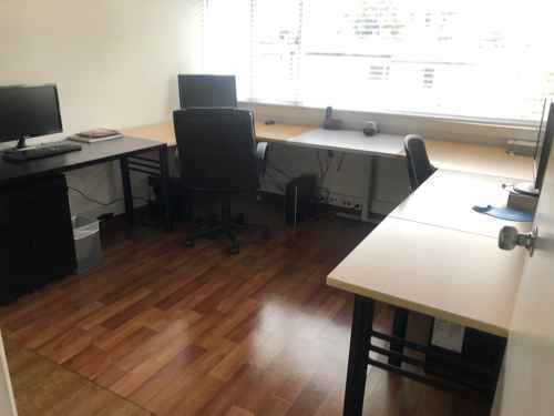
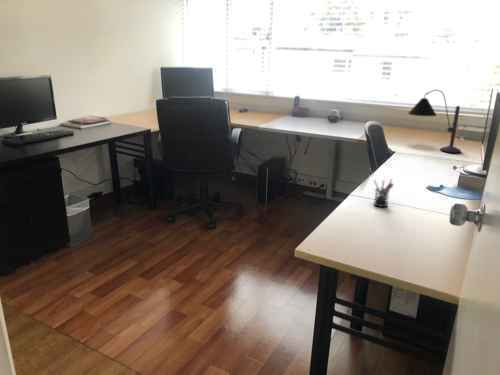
+ pen holder [373,178,395,208]
+ desk lamp [407,89,462,154]
